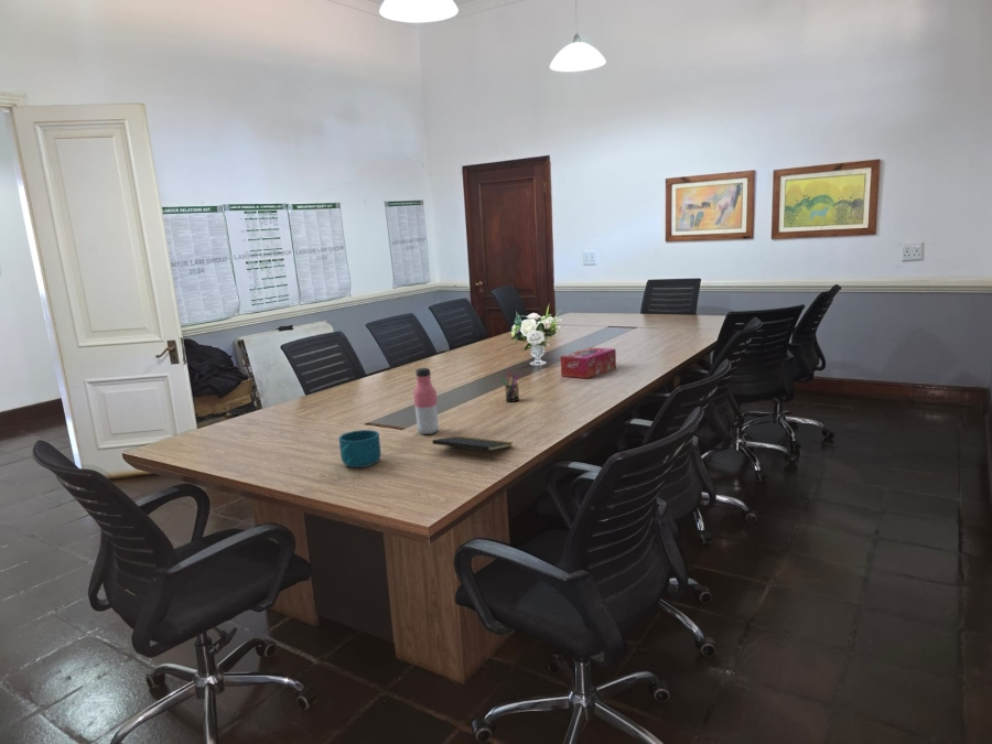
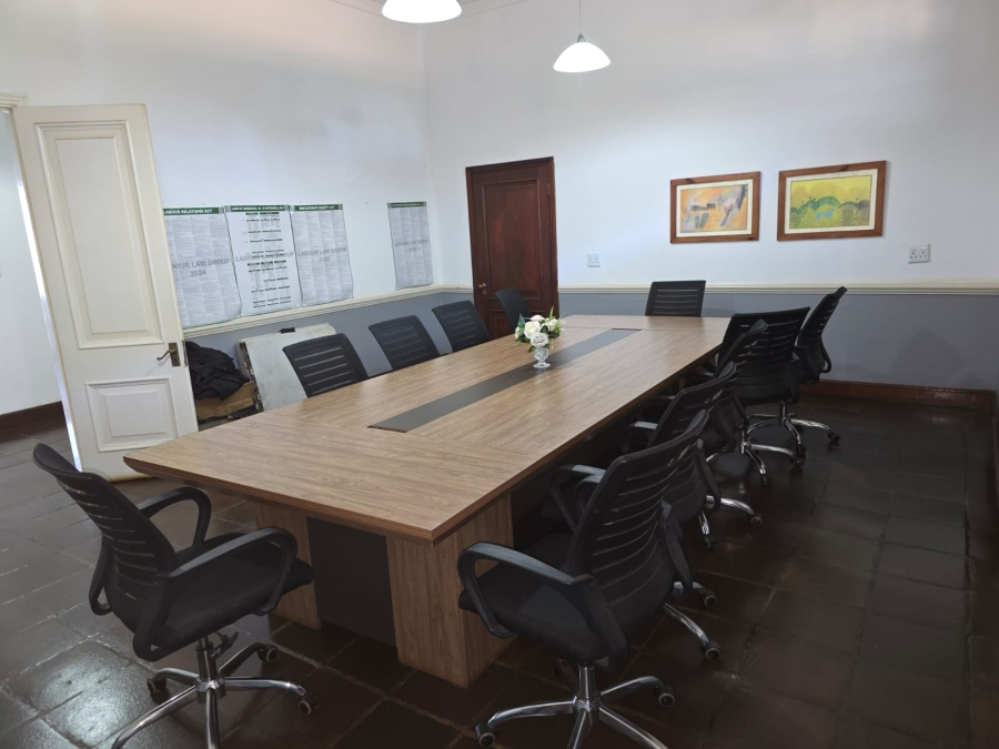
- pen holder [500,370,520,403]
- water bottle [412,367,440,435]
- cup [338,429,382,468]
- tissue box [559,346,617,379]
- notepad [431,435,514,461]
